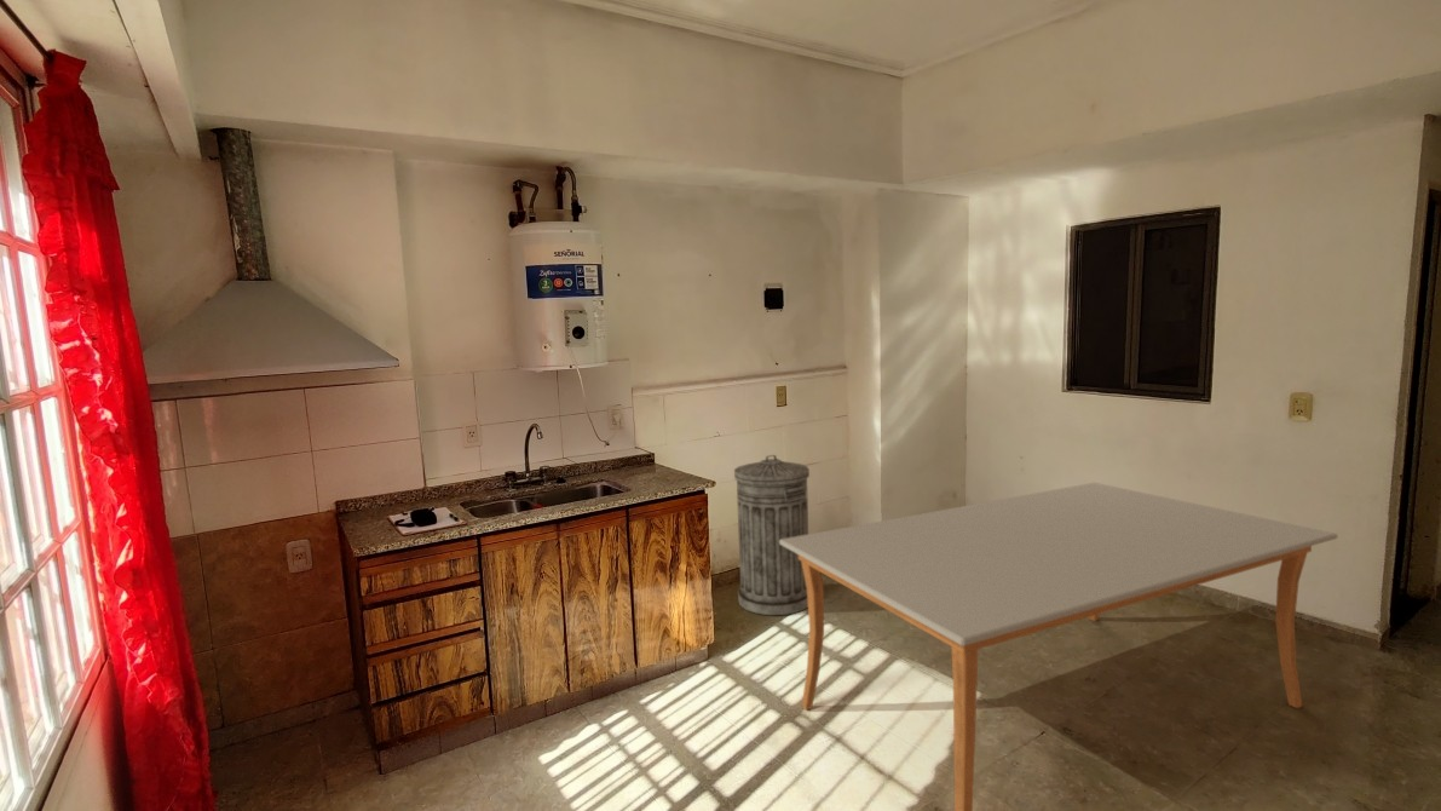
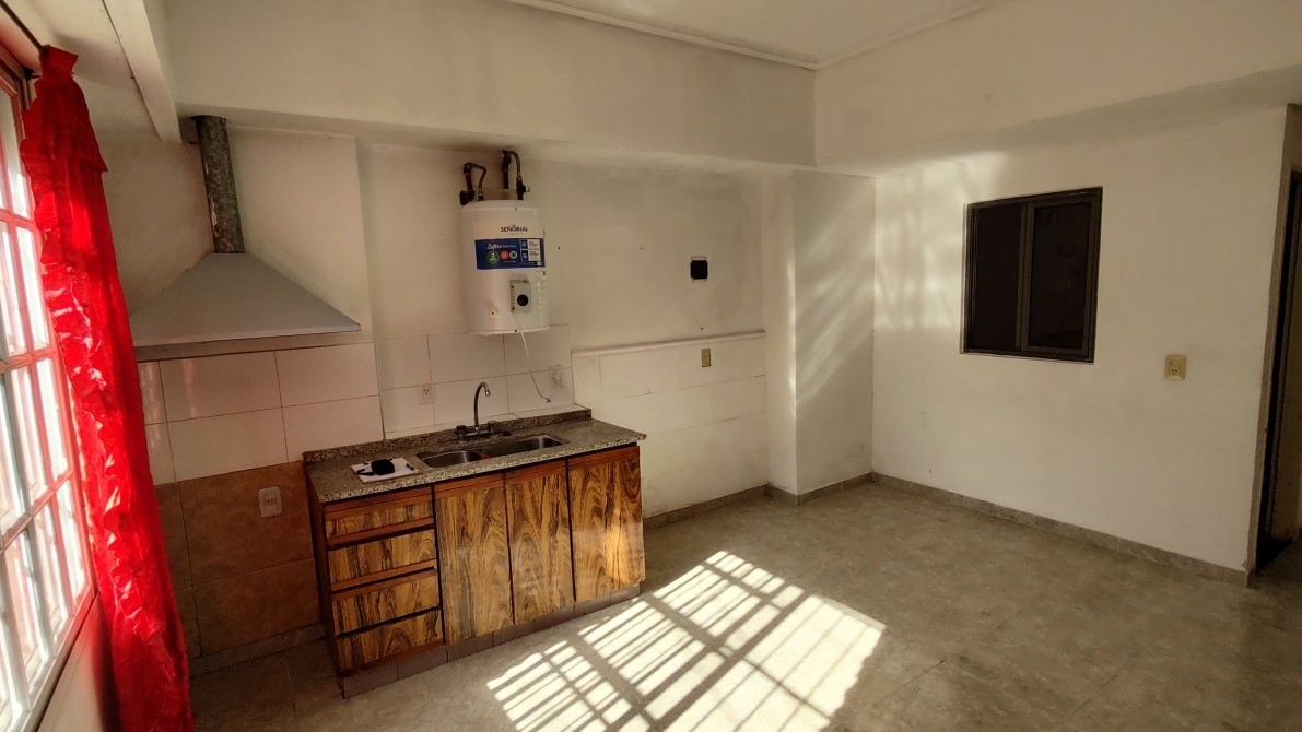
- dining table [779,482,1338,811]
- trash can [733,454,811,616]
